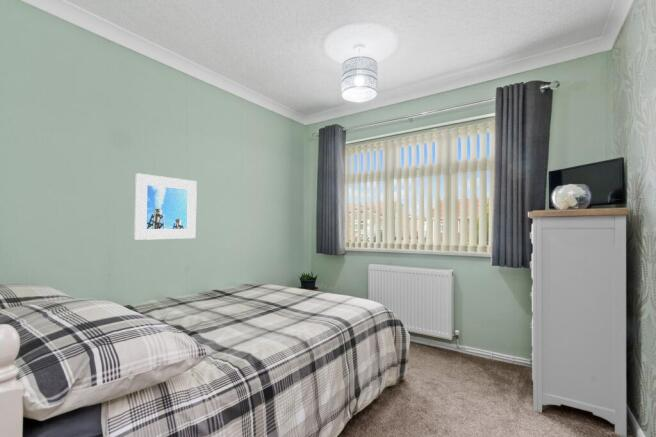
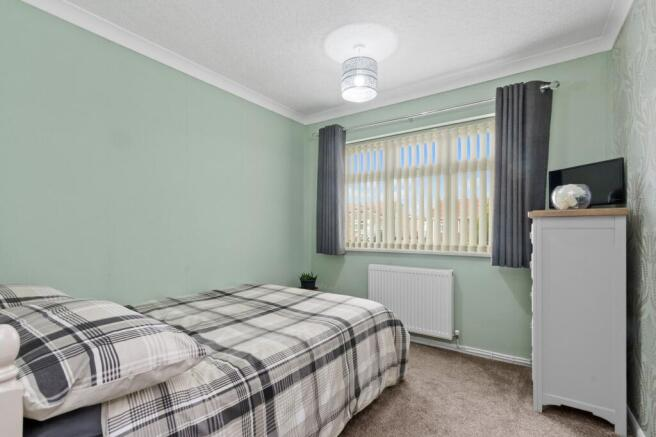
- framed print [133,172,198,241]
